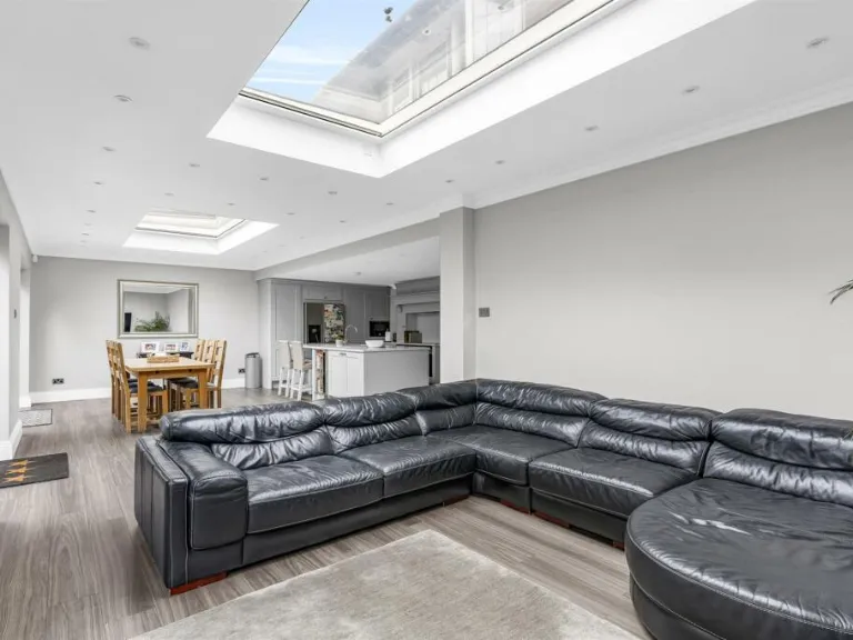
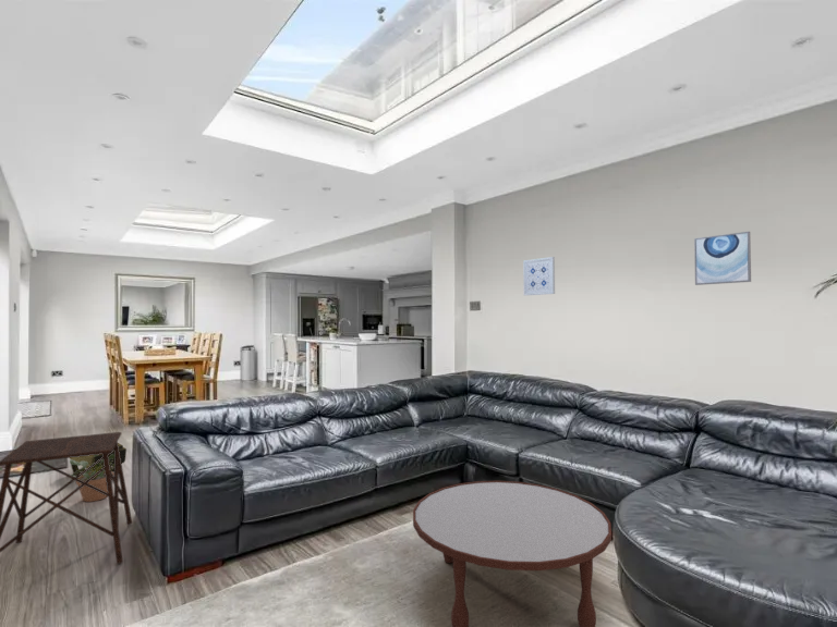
+ potted plant [68,454,114,503]
+ backpack [69,442,128,476]
+ wall art [693,231,752,286]
+ side table [0,431,133,565]
+ wall art [522,256,556,296]
+ coffee table [412,480,612,627]
